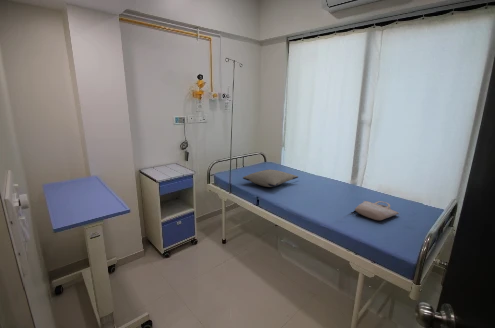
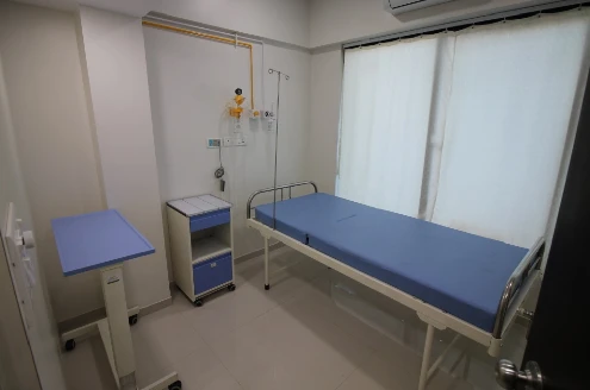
- pillow [242,168,299,188]
- shopping bag [354,200,400,221]
